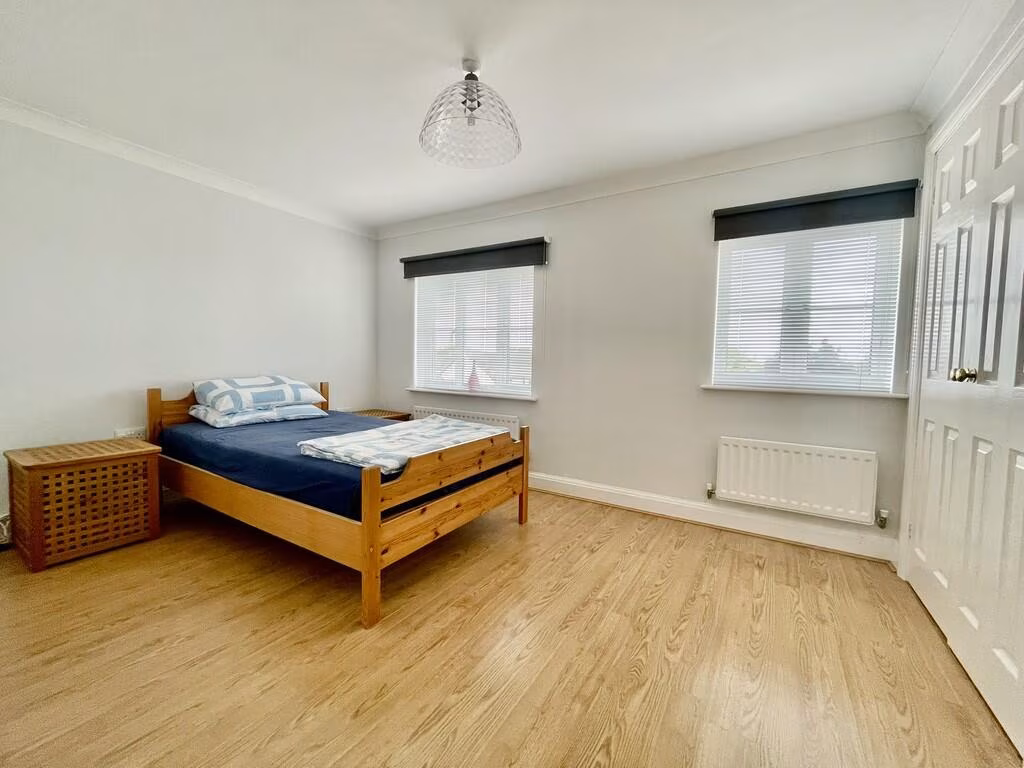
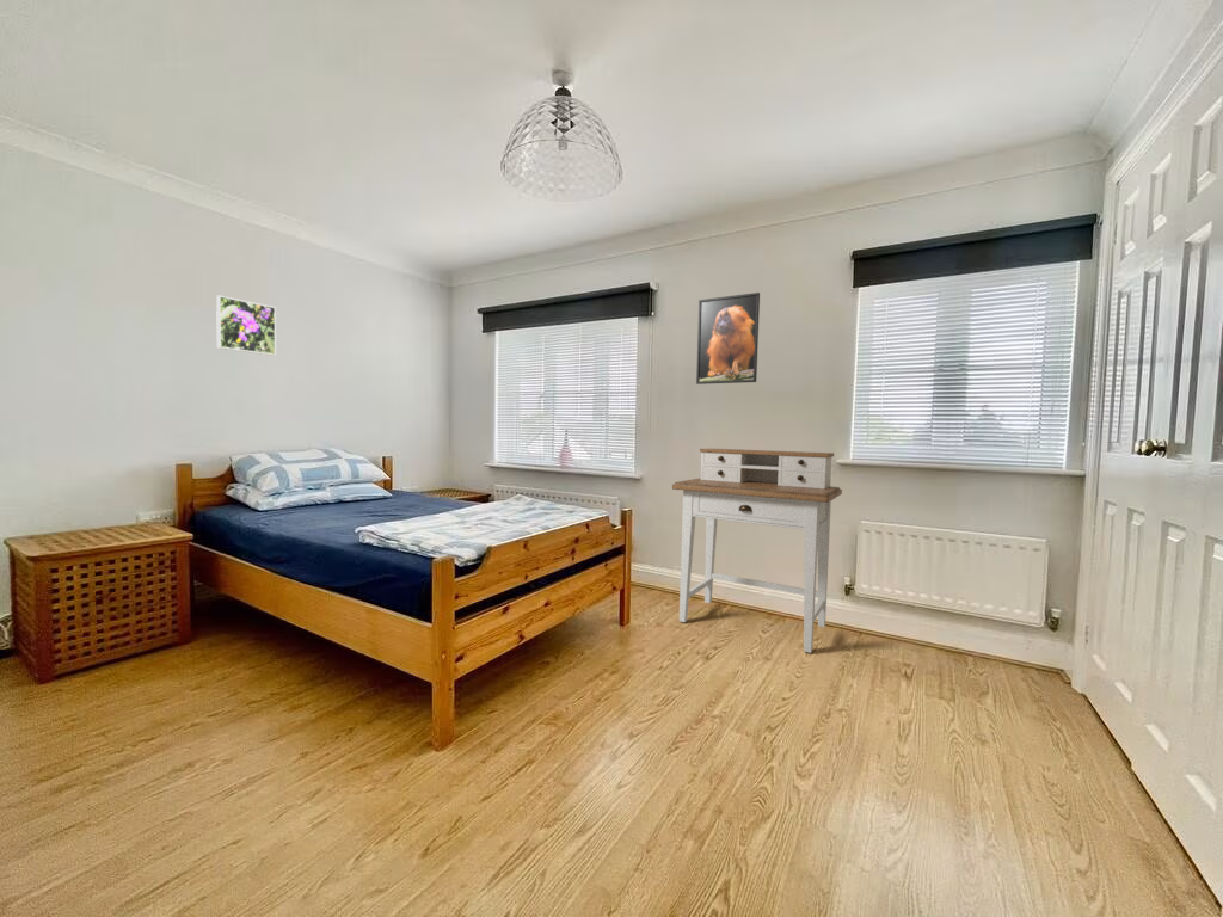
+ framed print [215,294,277,357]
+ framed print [695,291,761,386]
+ desk [671,448,843,654]
